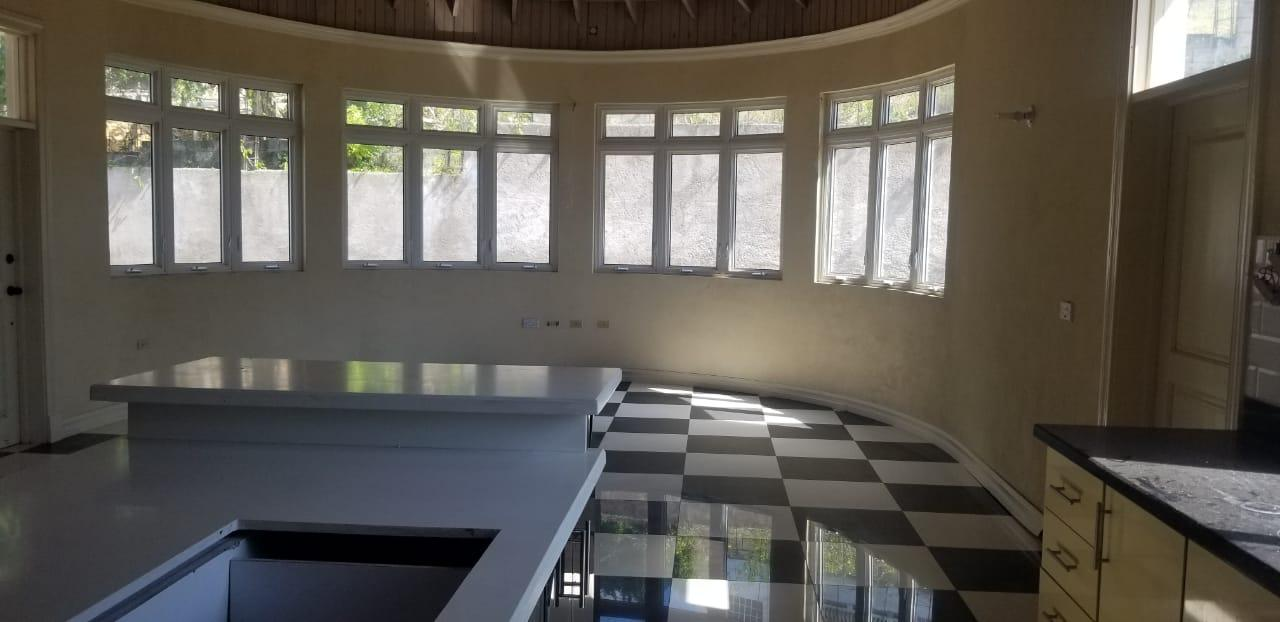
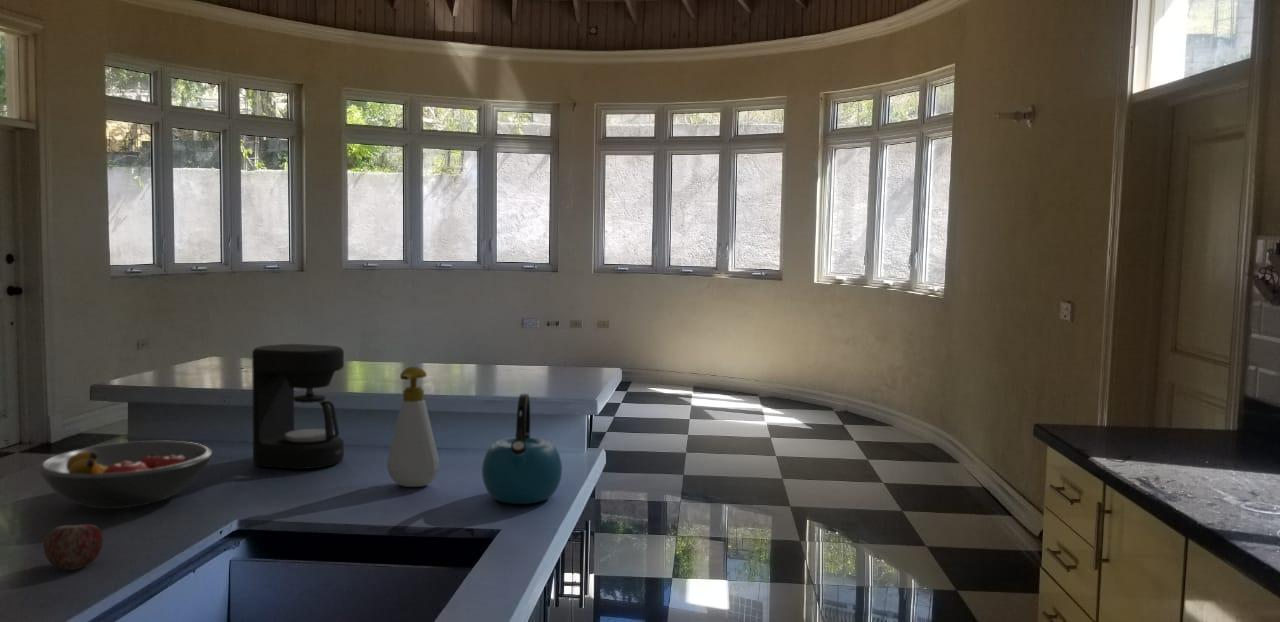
+ kettle [481,393,563,505]
+ fruit bowl [36,440,213,509]
+ apple [42,523,104,570]
+ coffee maker [251,343,345,470]
+ soap bottle [386,366,440,488]
